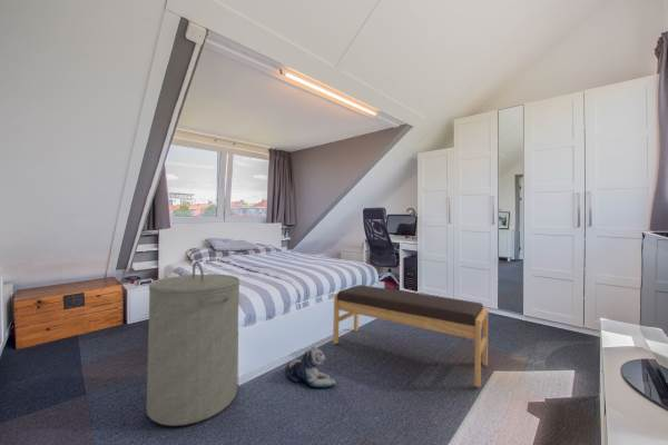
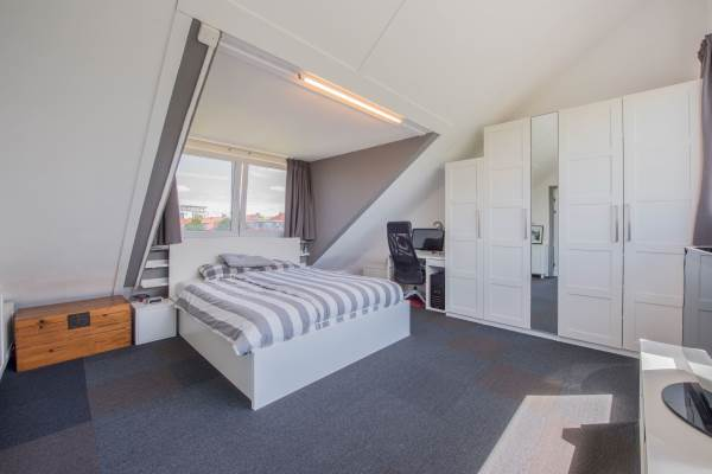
- laundry hamper [146,260,240,427]
- plush toy [285,346,337,389]
- bench [332,284,489,388]
